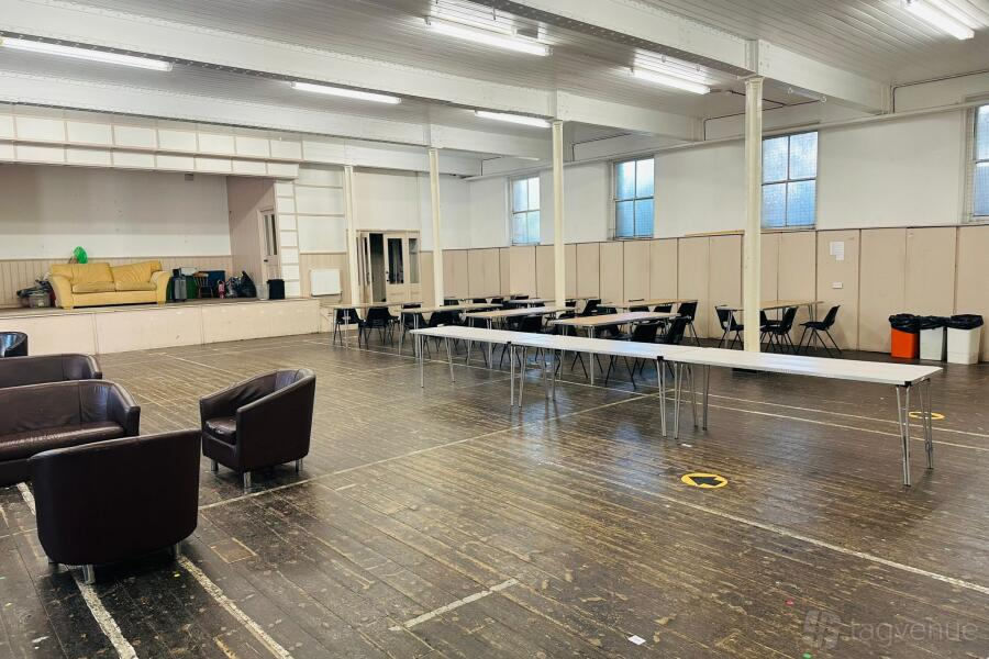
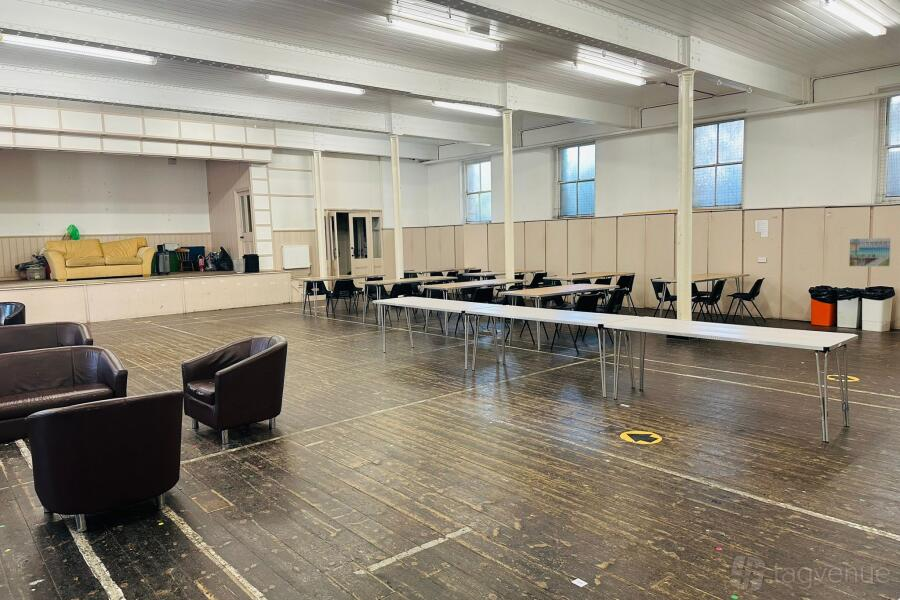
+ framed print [848,237,892,267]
